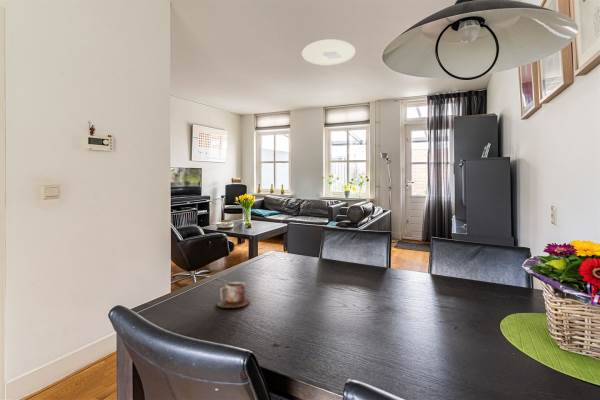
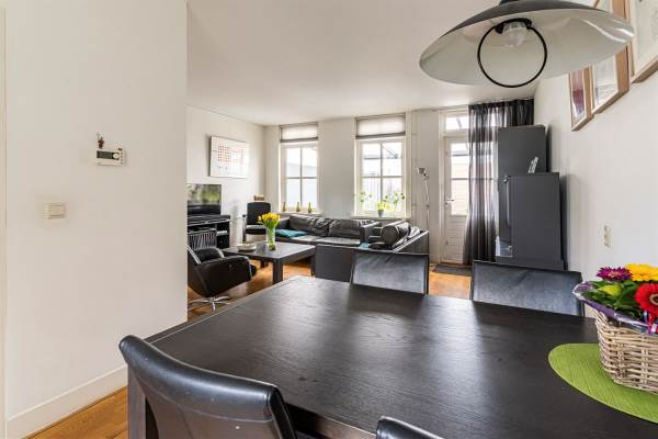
- ceiling light [301,38,356,66]
- mug [216,281,251,309]
